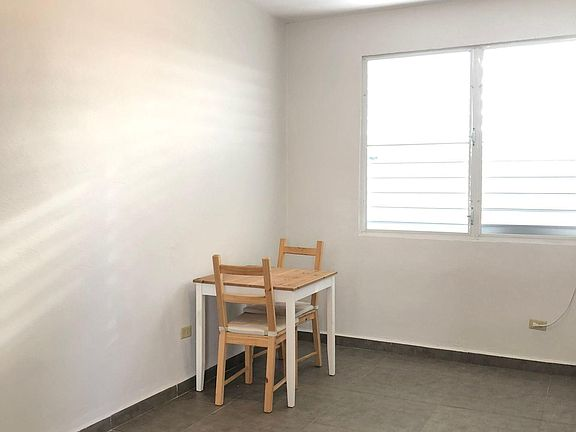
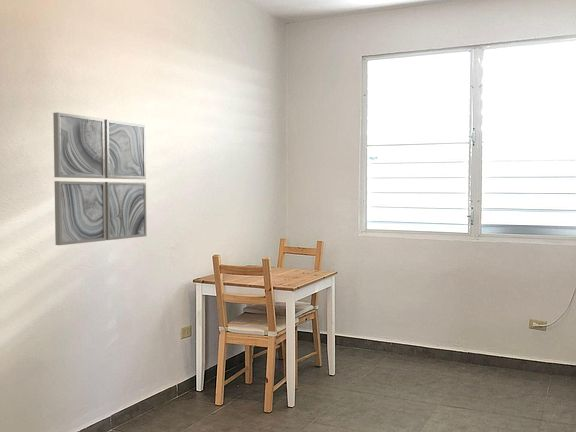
+ wall art [52,111,148,246]
